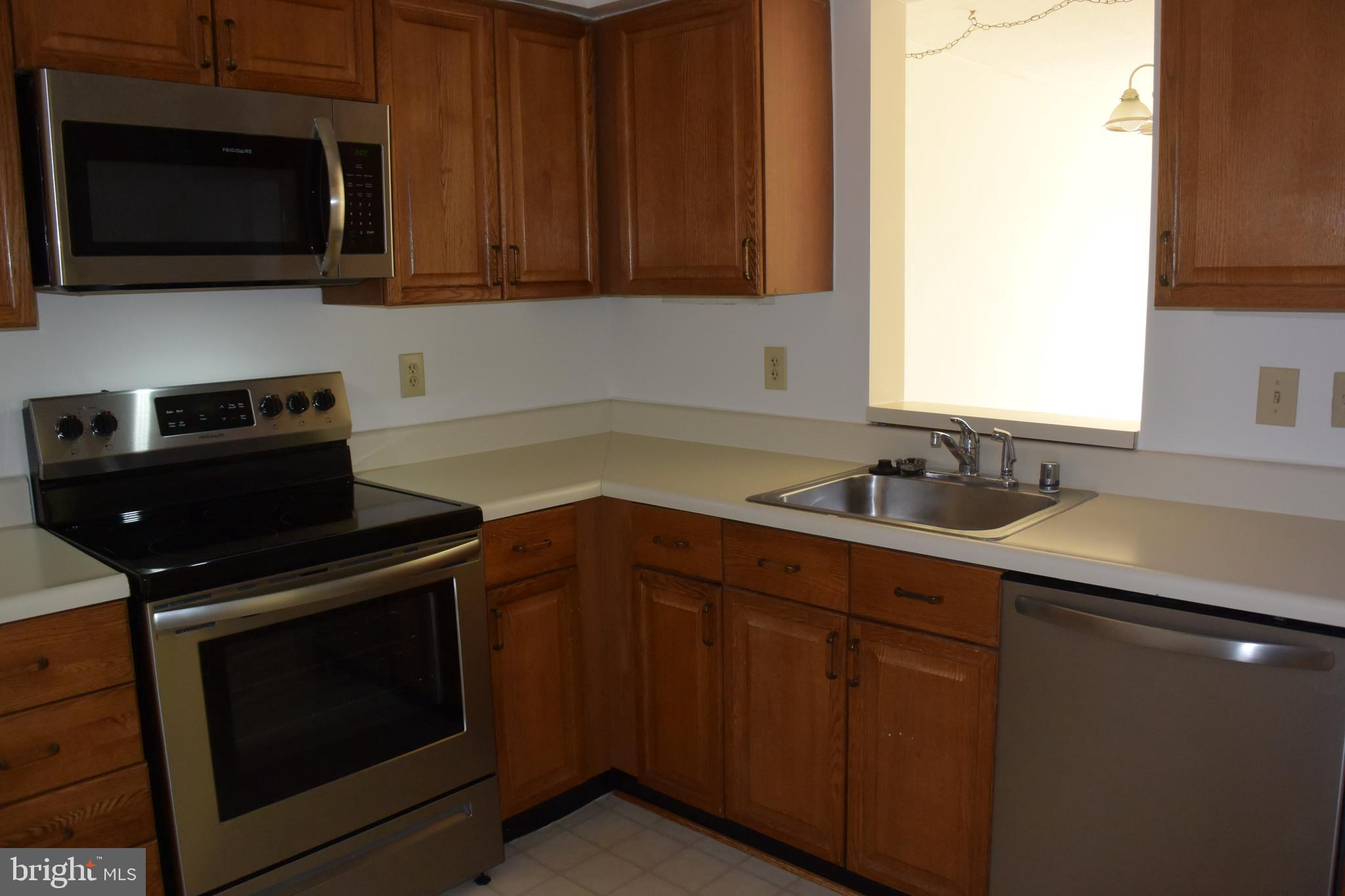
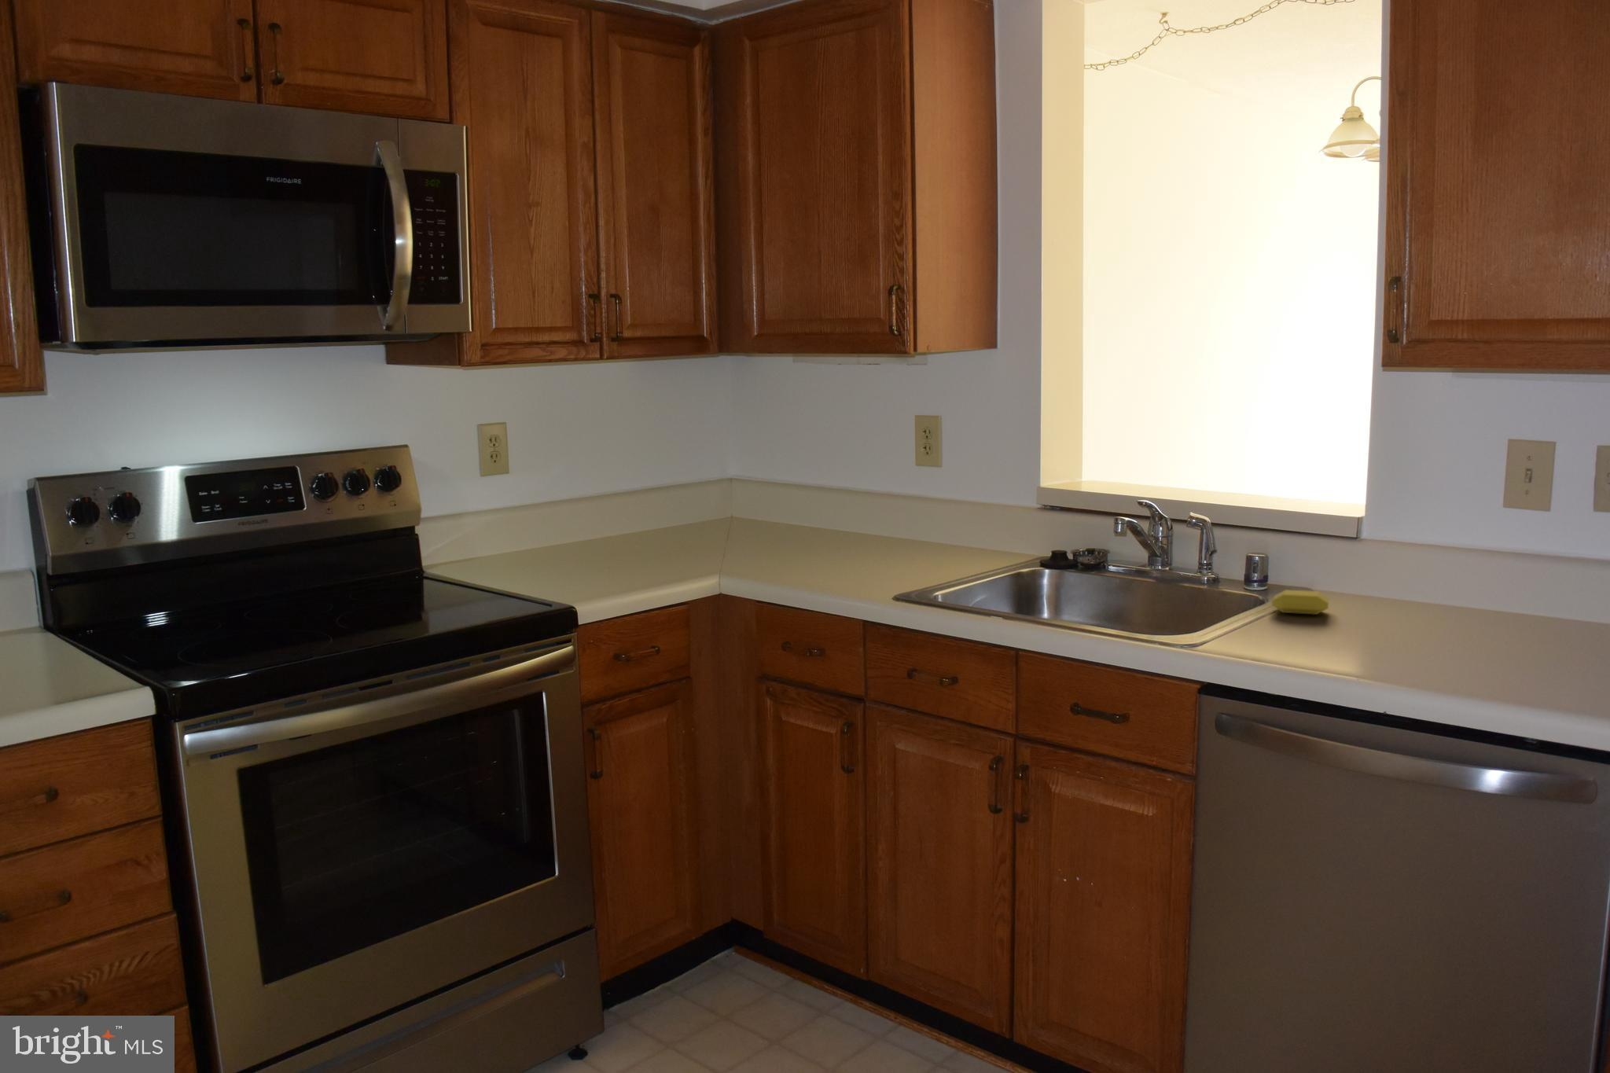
+ soap bar [1271,589,1331,616]
